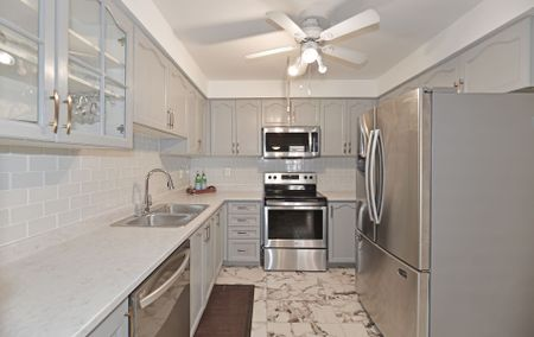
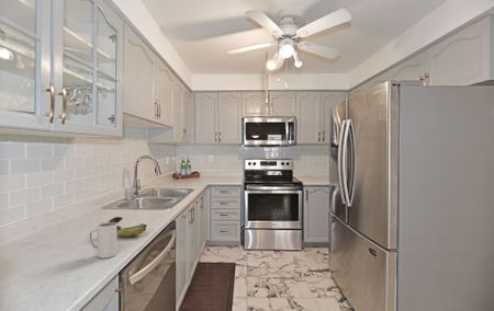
+ banana [108,216,148,239]
+ mug [88,221,117,260]
